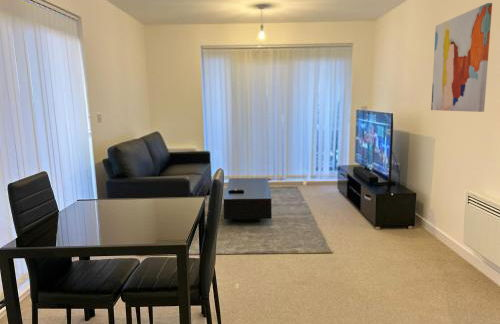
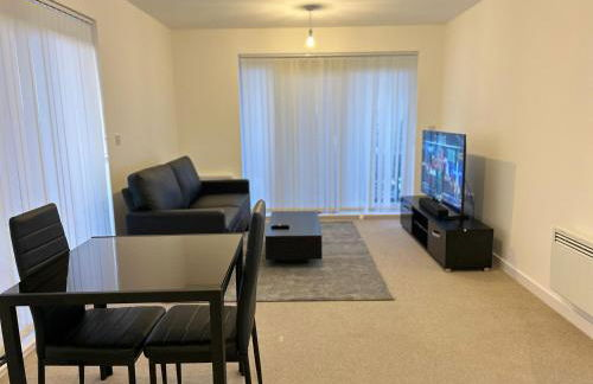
- wall art [430,2,493,113]
